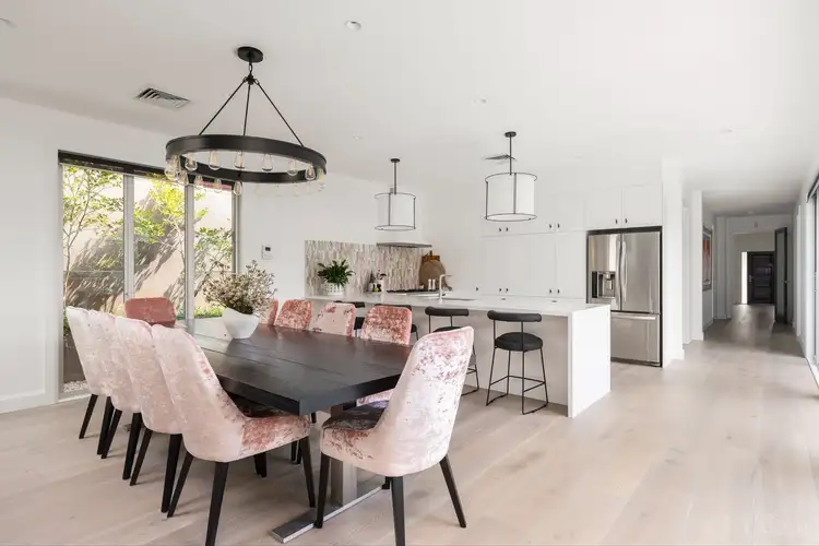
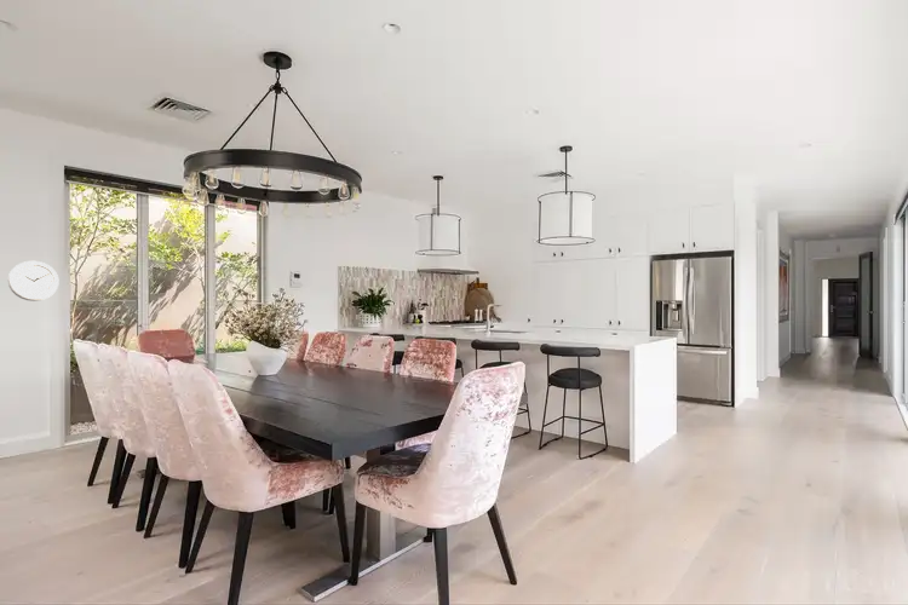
+ wall clock [6,260,59,302]
